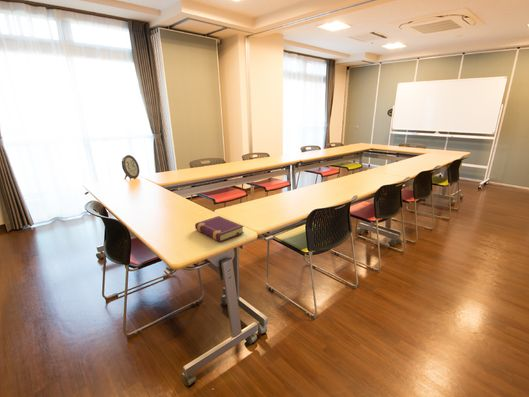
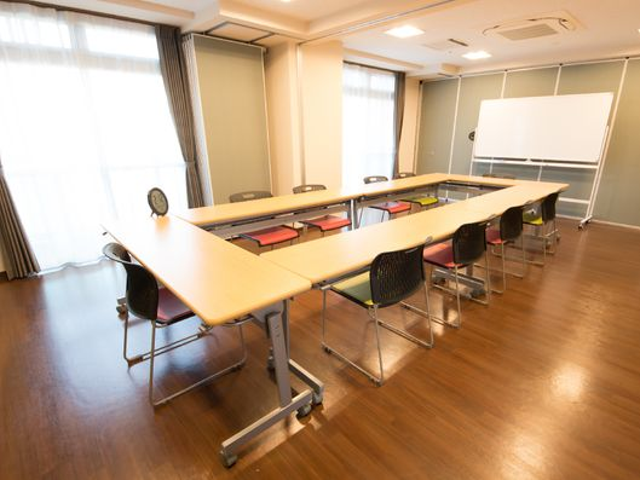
- book [194,215,245,243]
